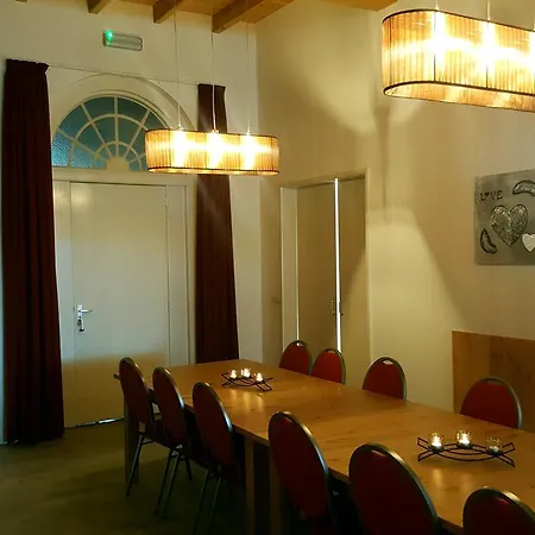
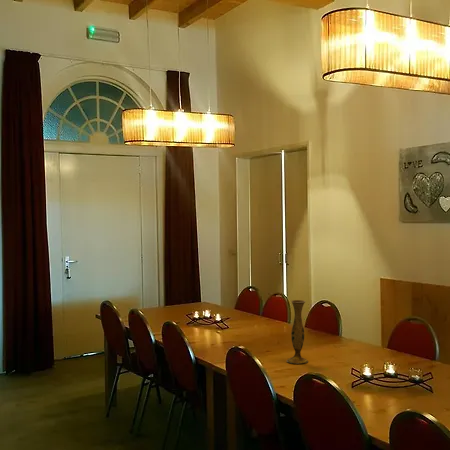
+ vase [286,299,309,365]
